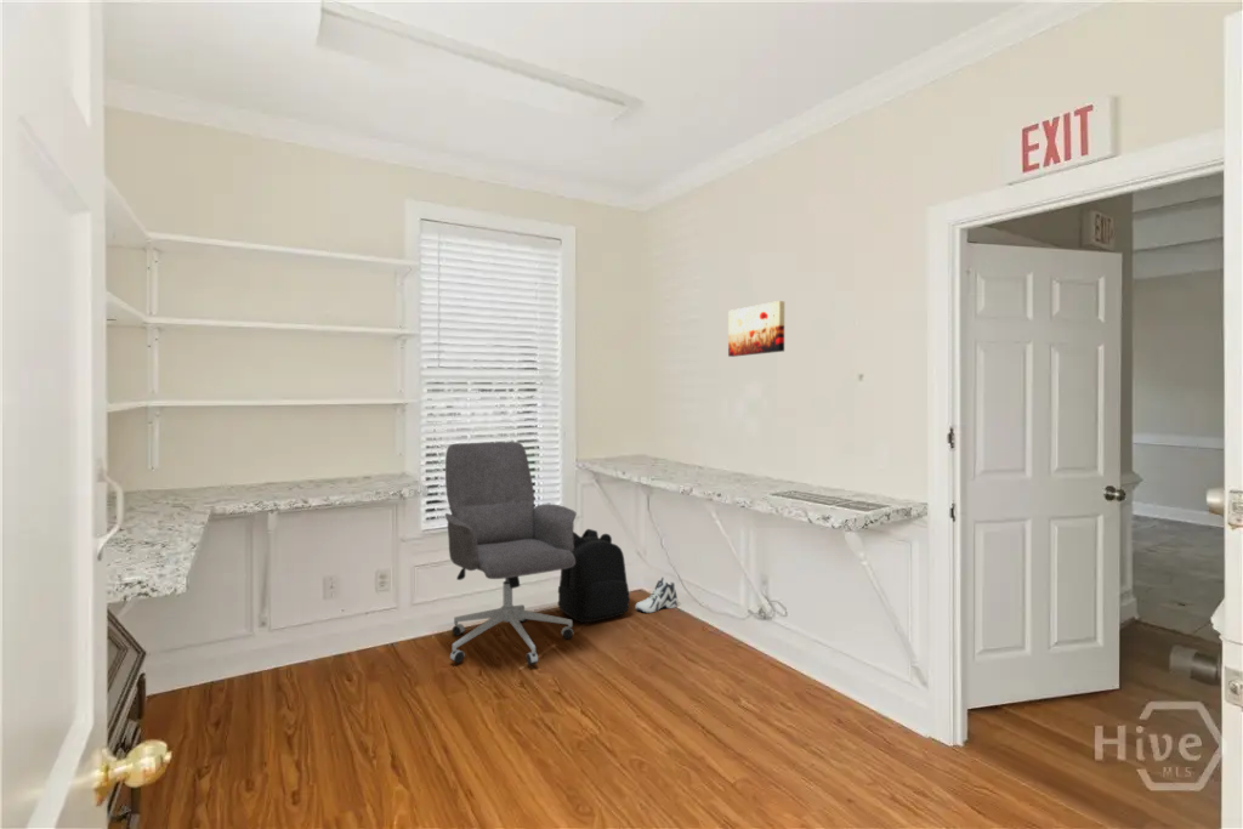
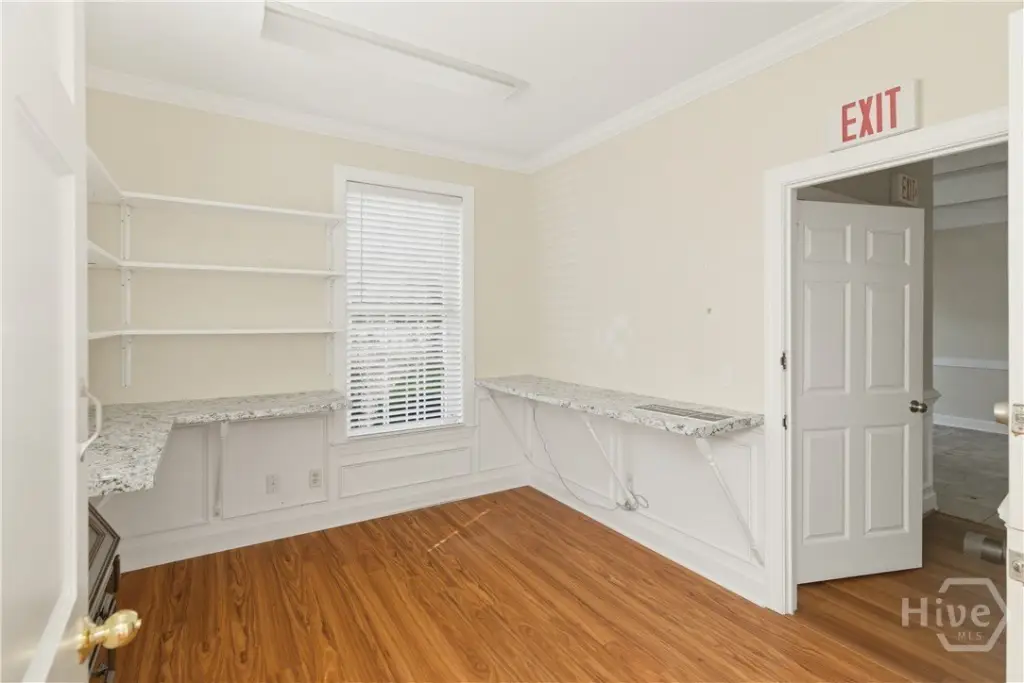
- wall art [727,300,785,358]
- office chair [444,441,578,666]
- backpack [556,528,630,624]
- sneaker [634,577,679,614]
